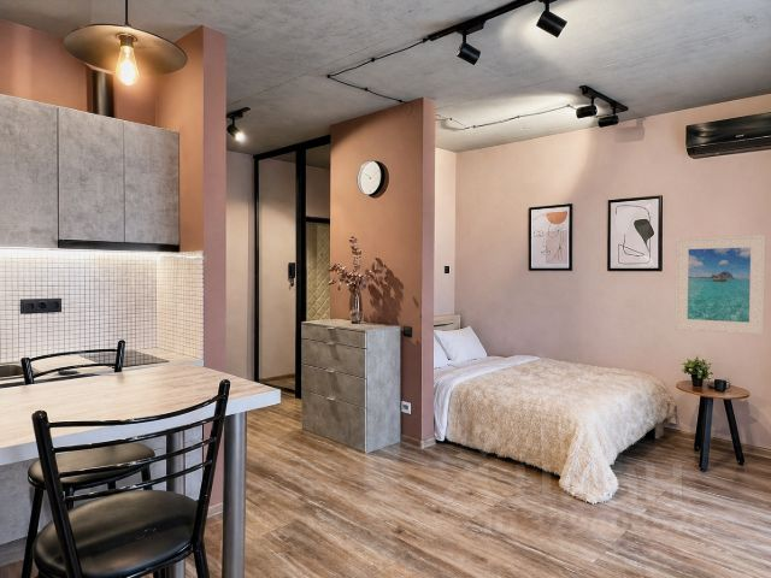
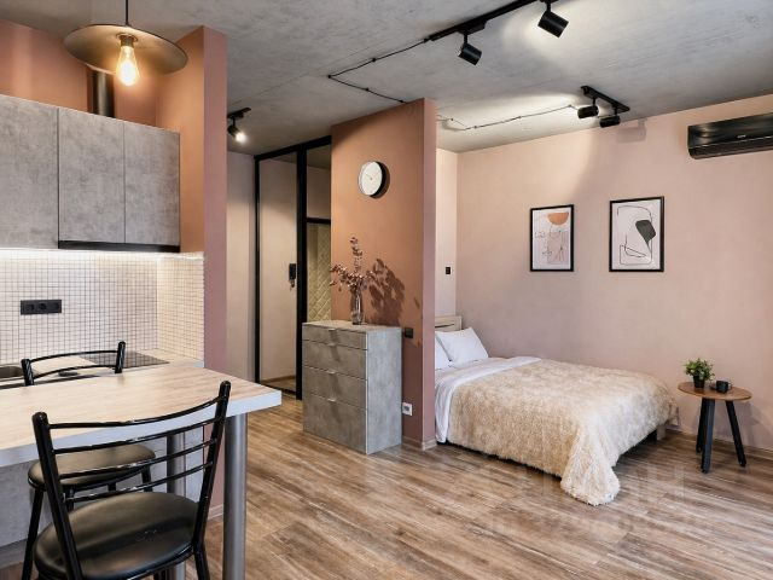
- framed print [673,234,767,336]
